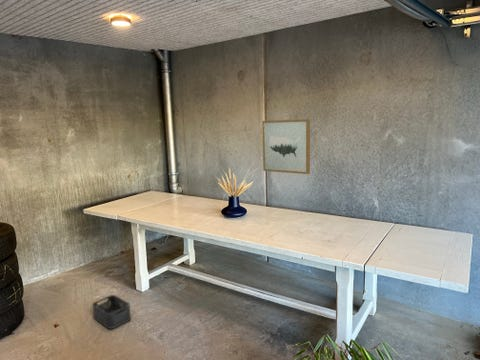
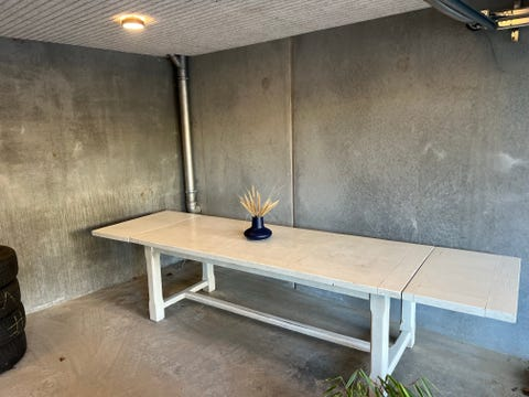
- wall art [261,118,311,175]
- storage bin [91,294,132,330]
